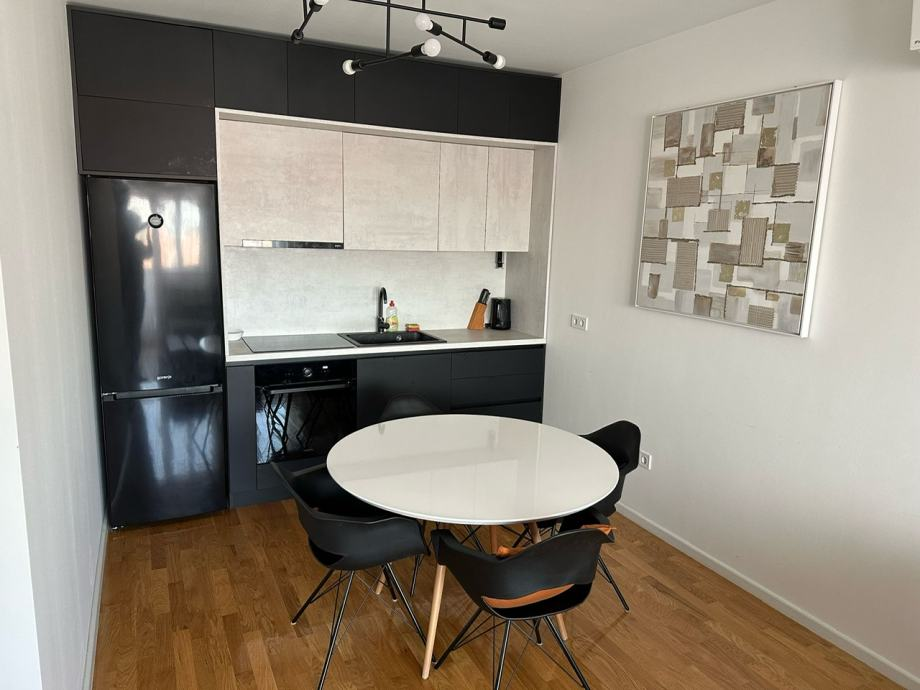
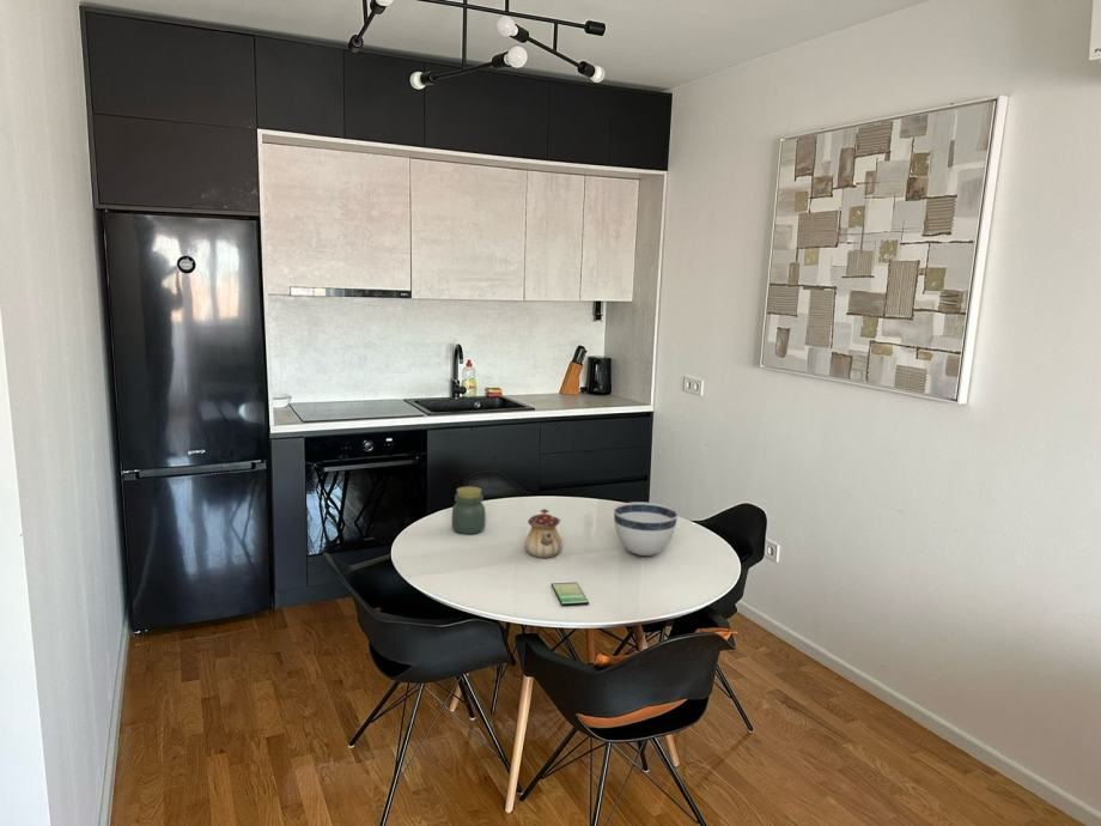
+ smartphone [550,582,590,607]
+ jar [451,486,487,535]
+ teapot [524,508,562,559]
+ bowl [613,500,680,557]
